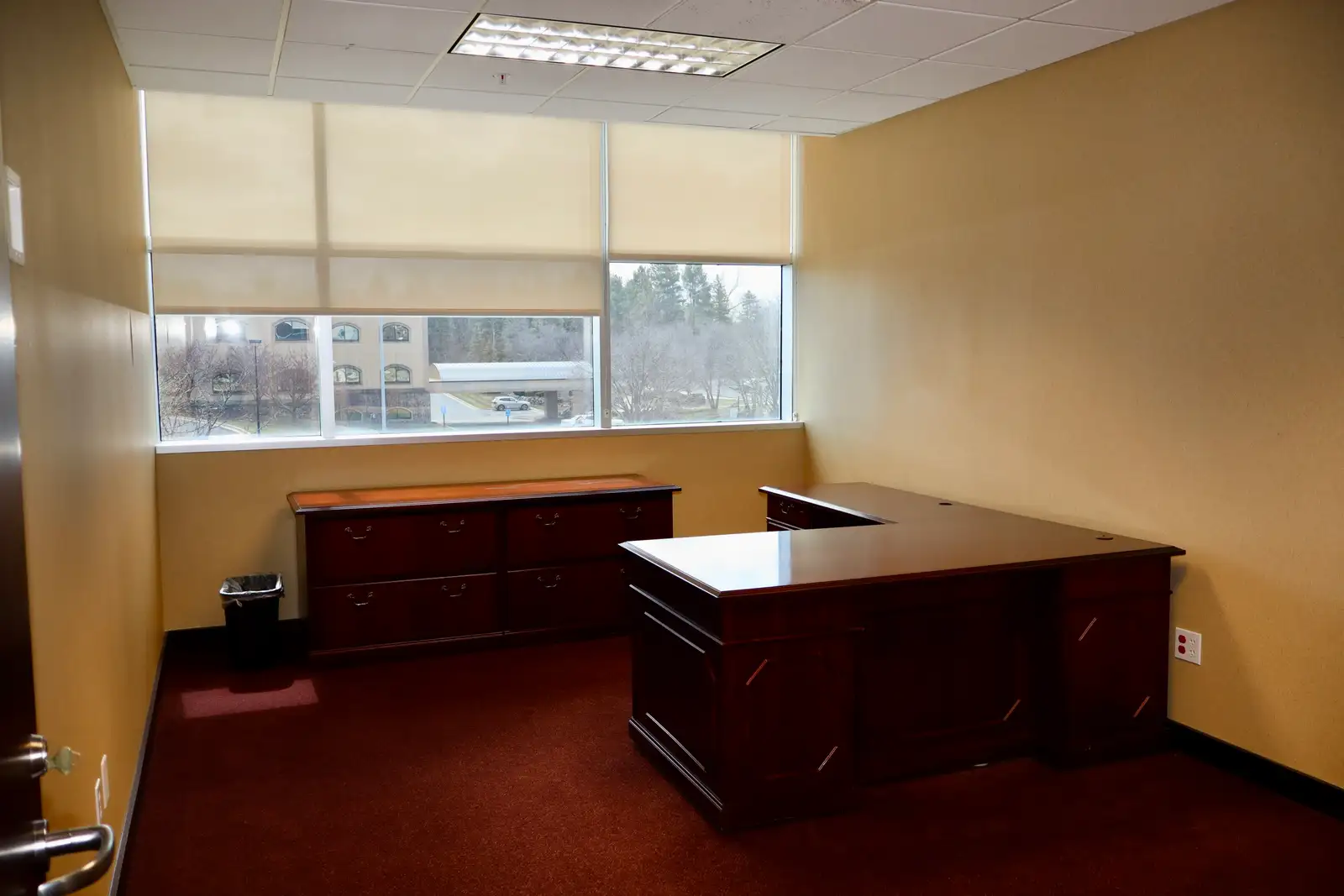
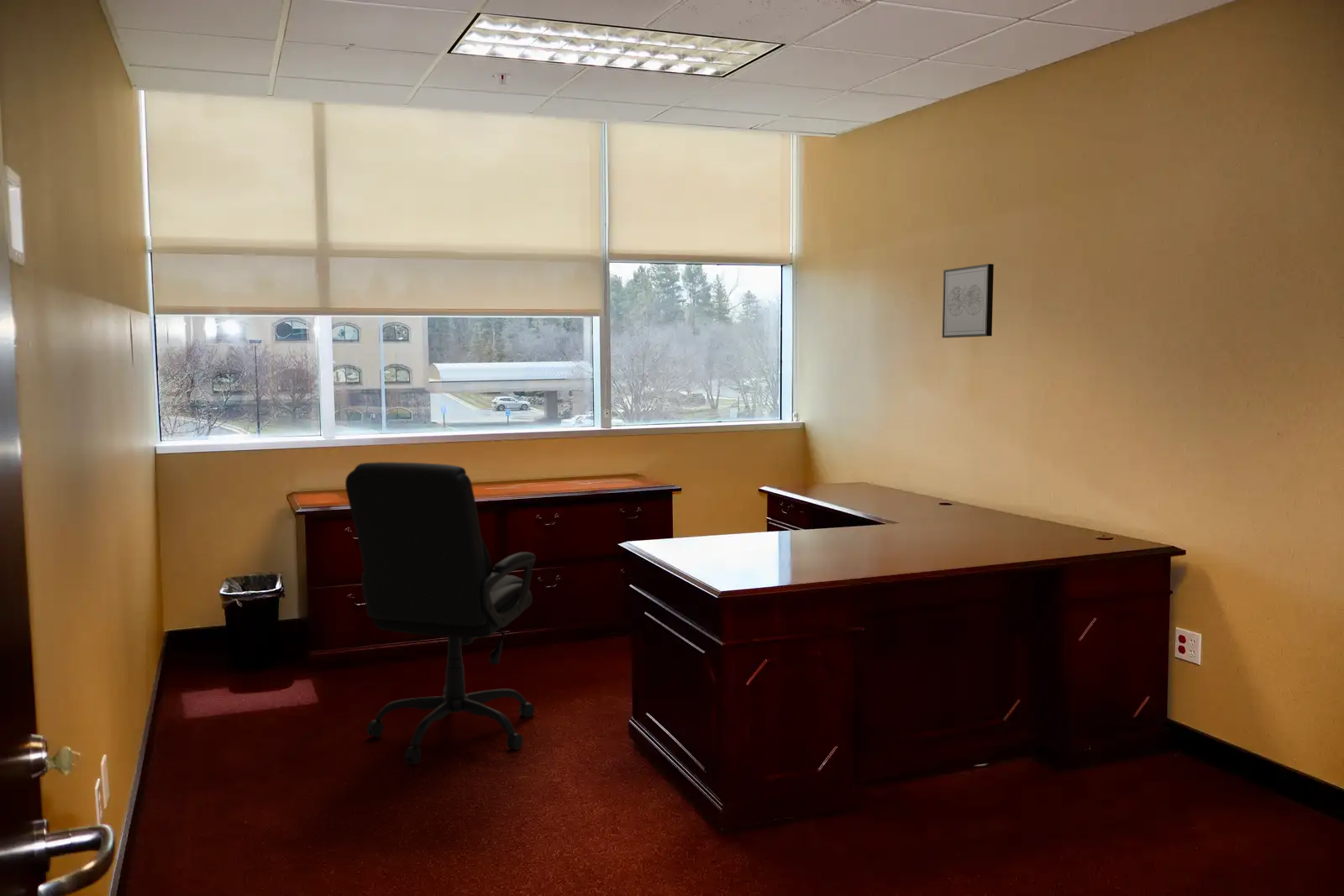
+ chair [344,461,537,765]
+ wall art [942,263,995,338]
